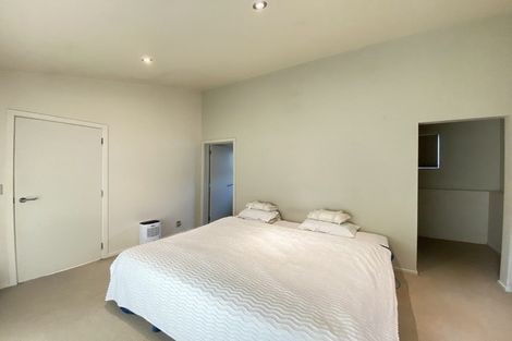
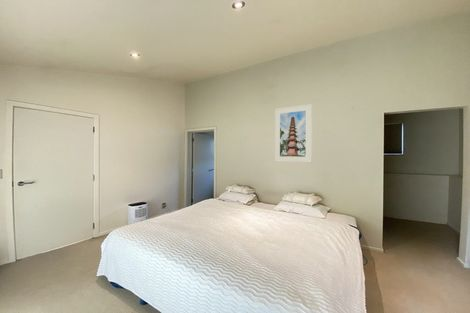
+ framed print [274,103,313,164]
